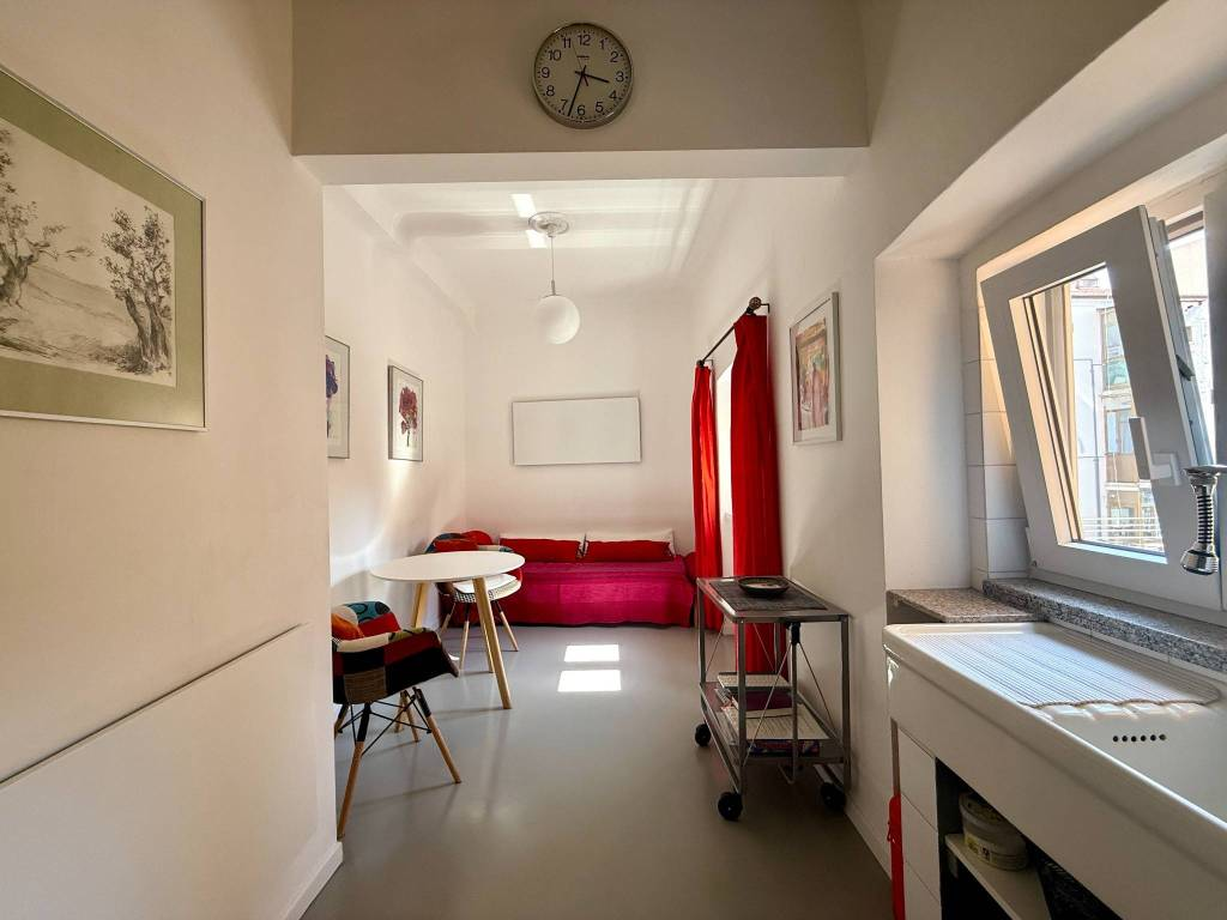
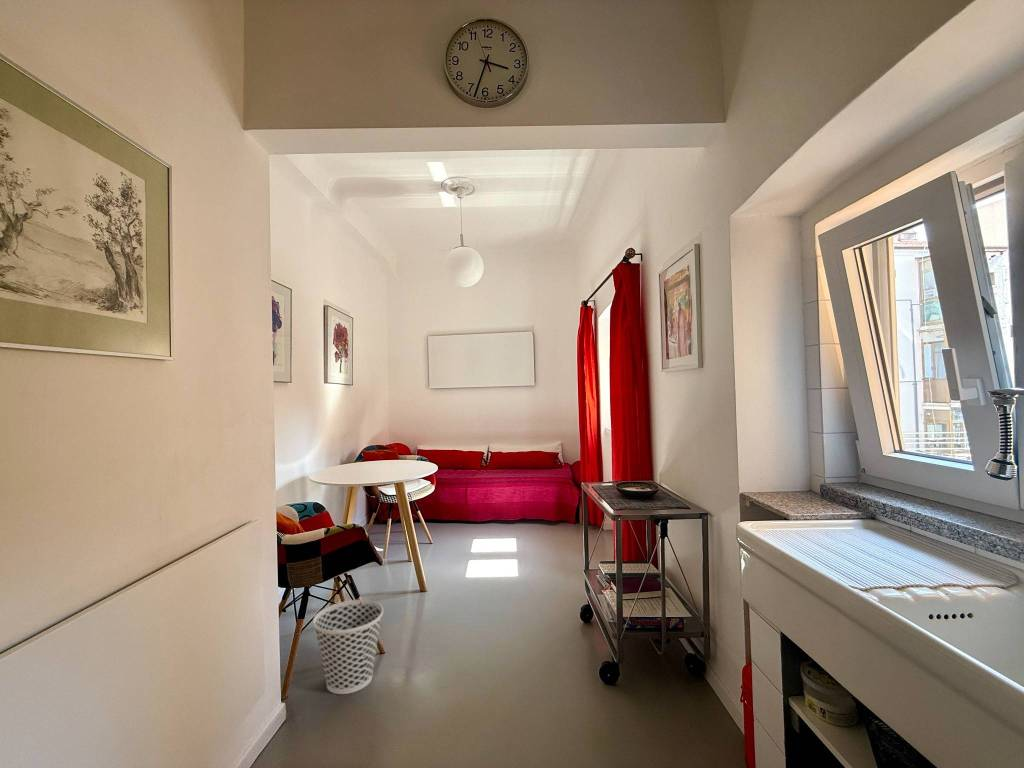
+ wastebasket [312,599,384,695]
